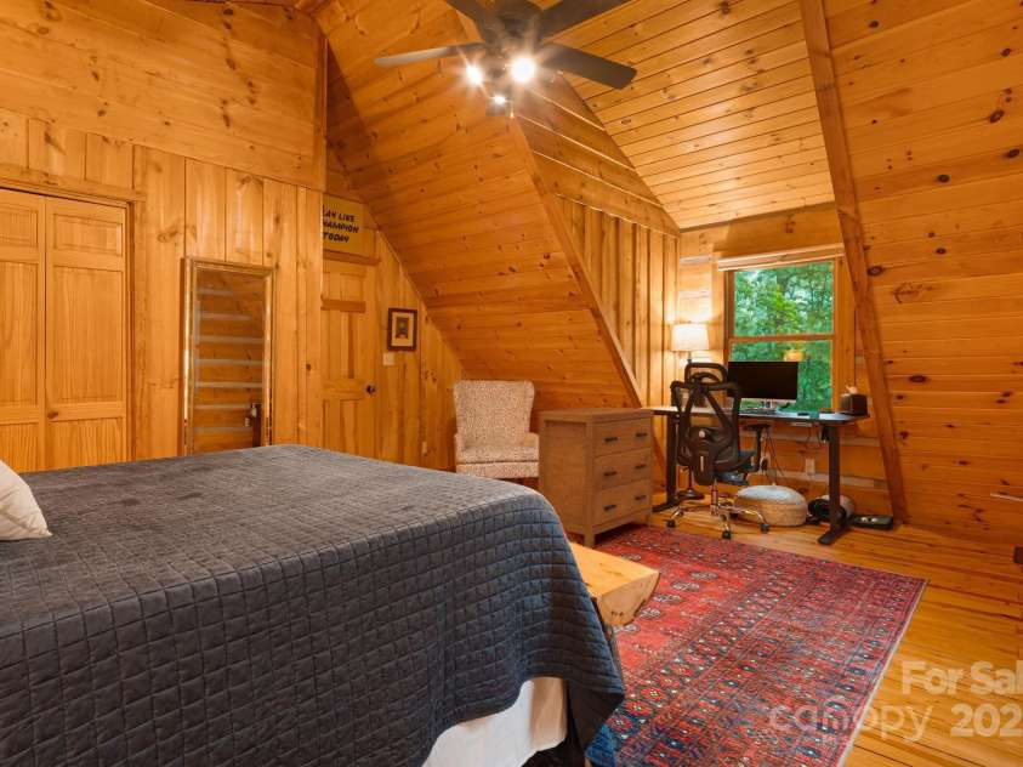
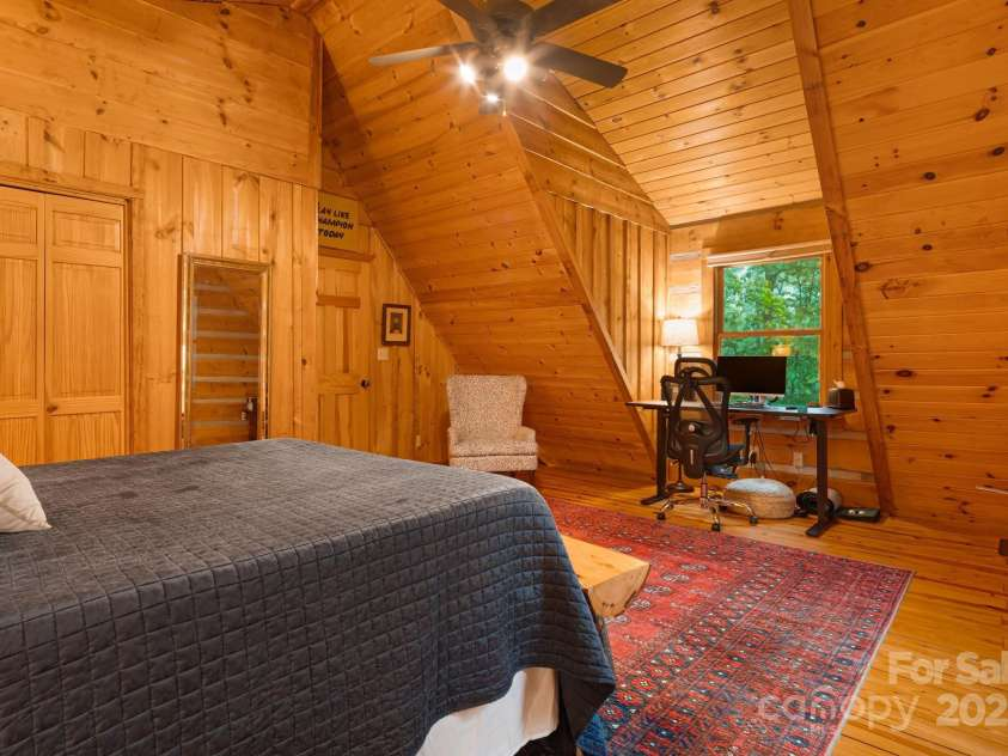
- dresser [536,405,655,550]
